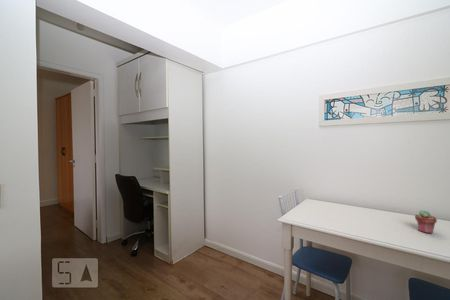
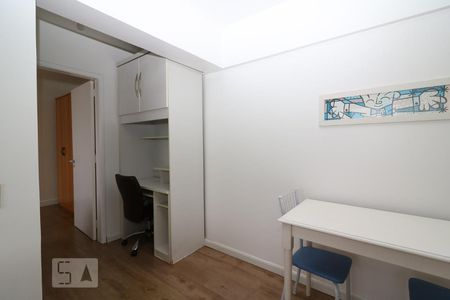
- potted succulent [414,209,438,235]
